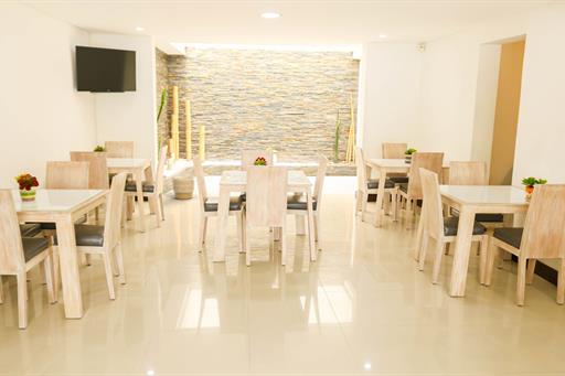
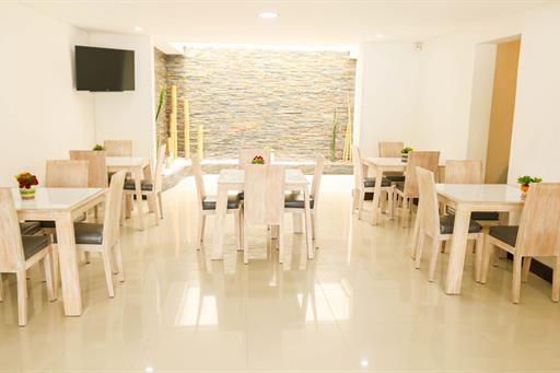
- planter [172,175,195,201]
